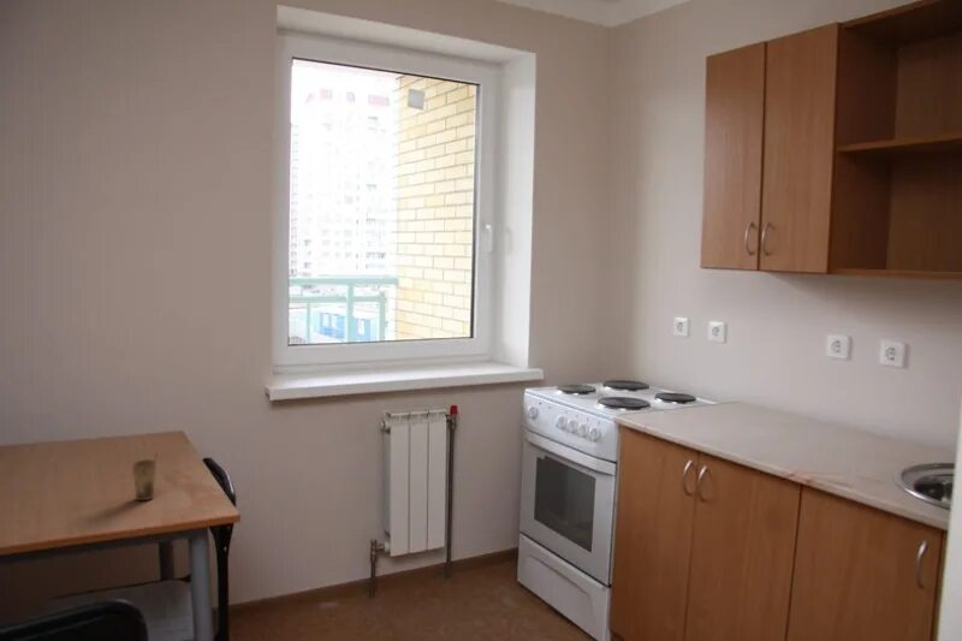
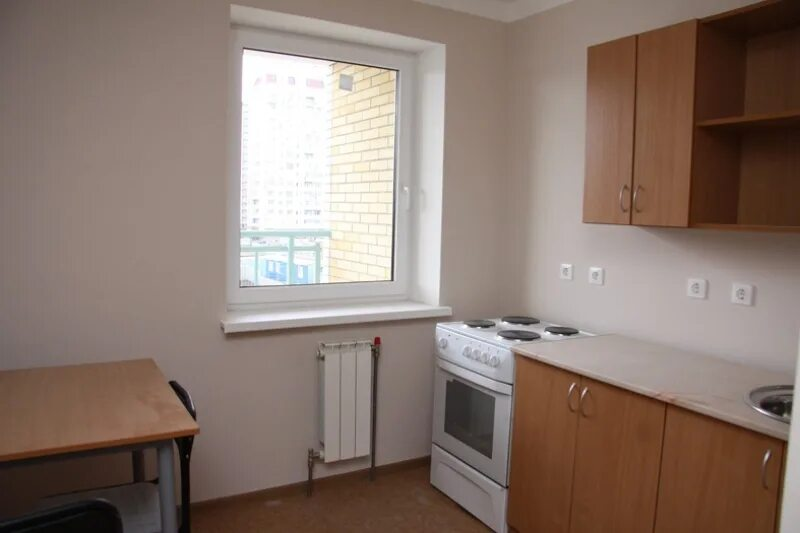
- cup [131,452,159,501]
